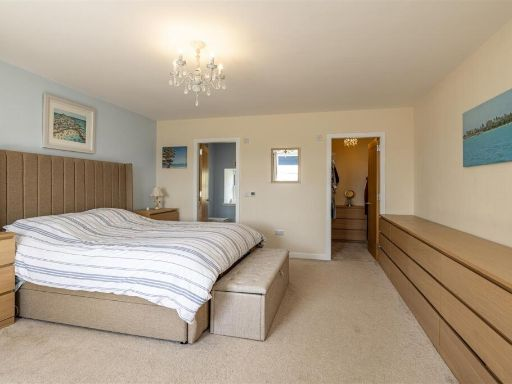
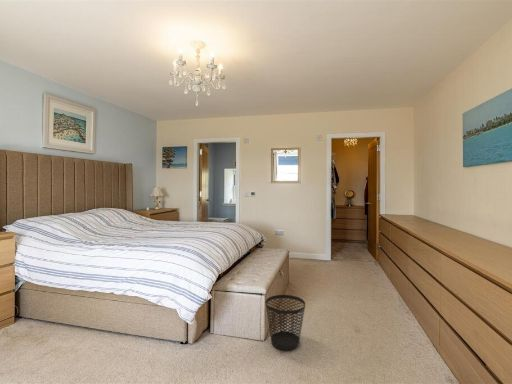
+ wastebasket [264,294,306,351]
